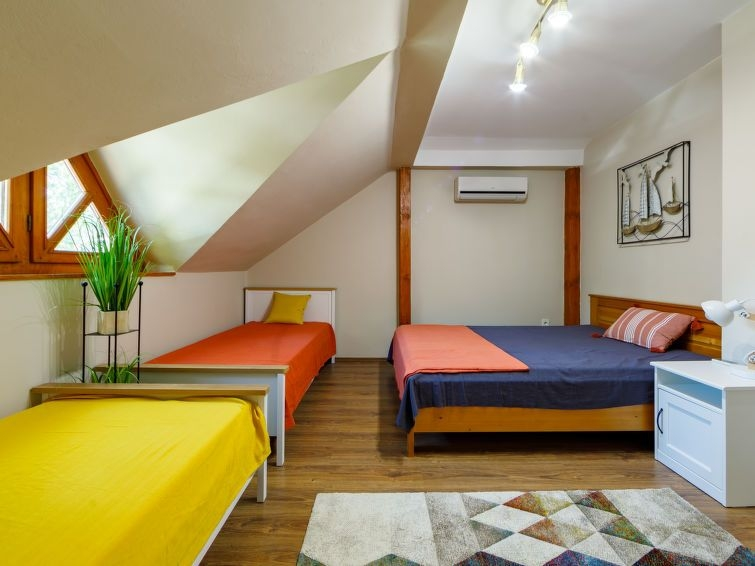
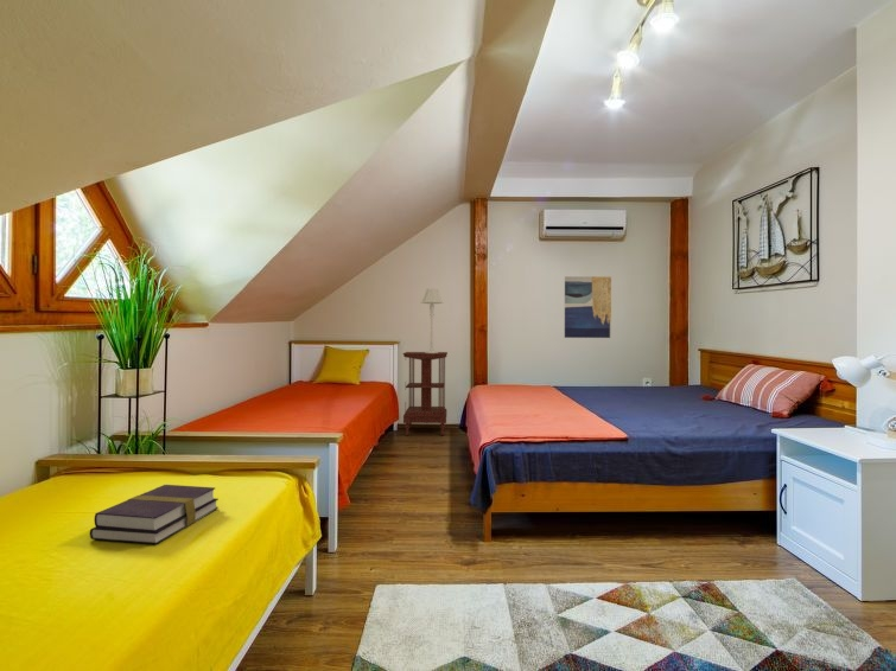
+ side table [401,351,449,436]
+ book [89,484,220,545]
+ wall art [564,275,612,339]
+ table lamp [420,287,444,353]
